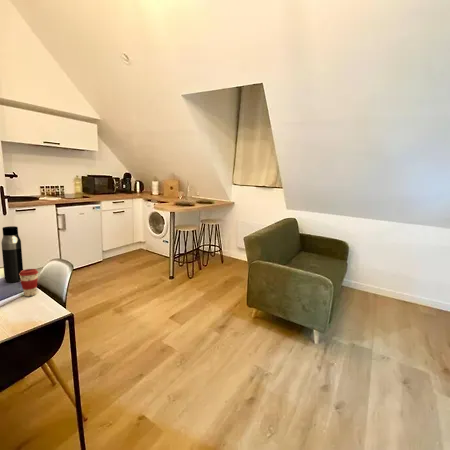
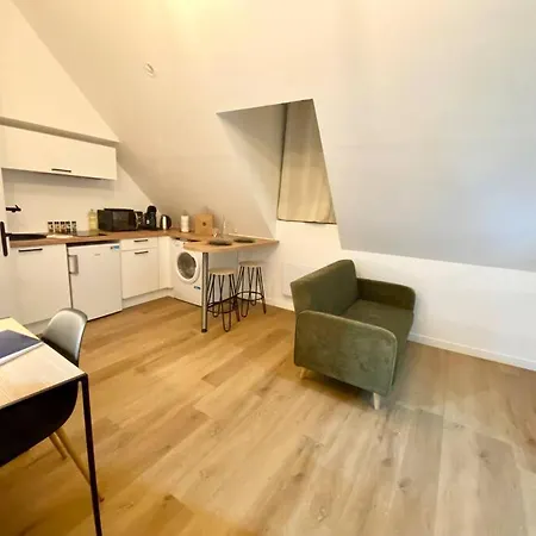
- coffee cup [19,268,39,297]
- water bottle [0,225,24,283]
